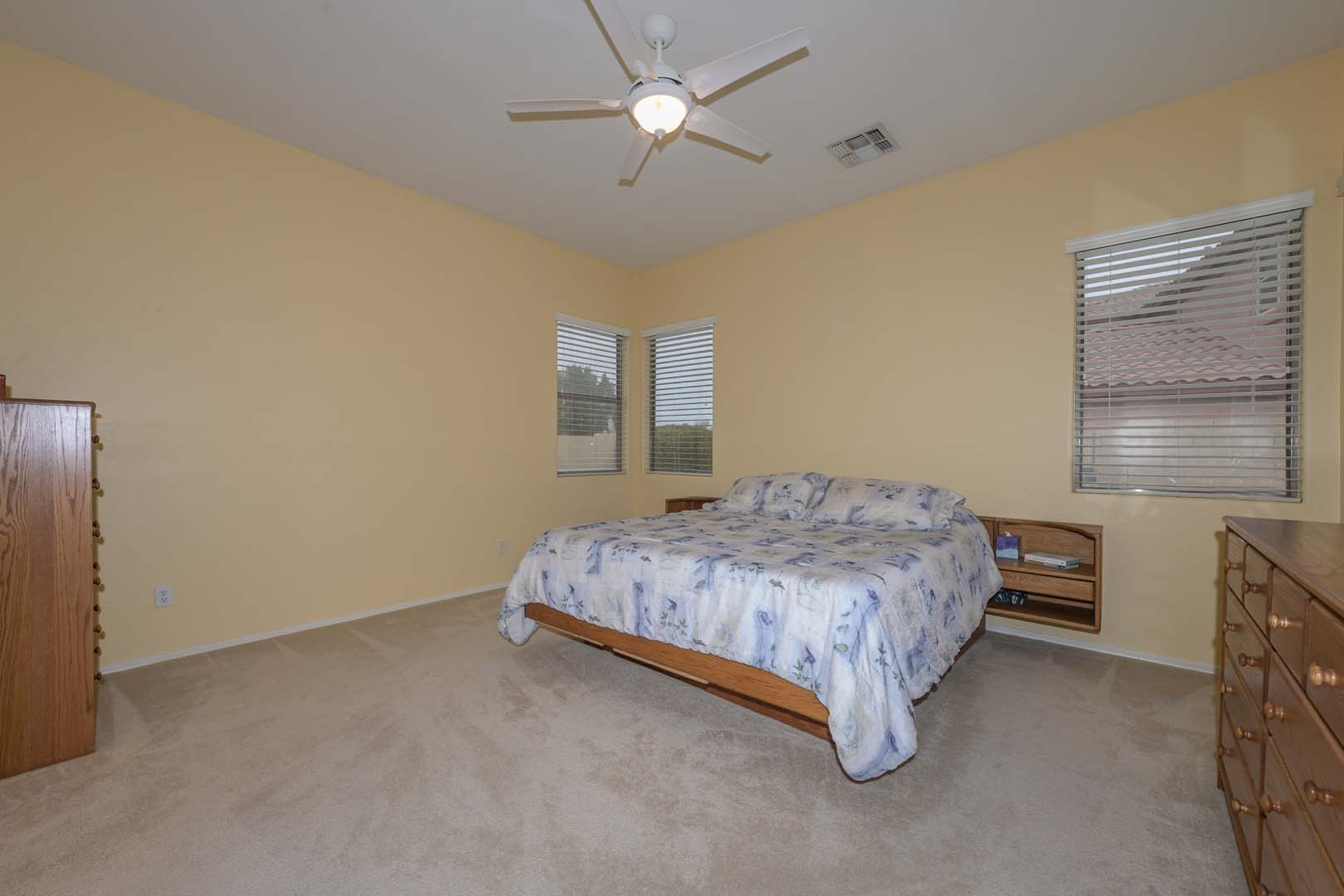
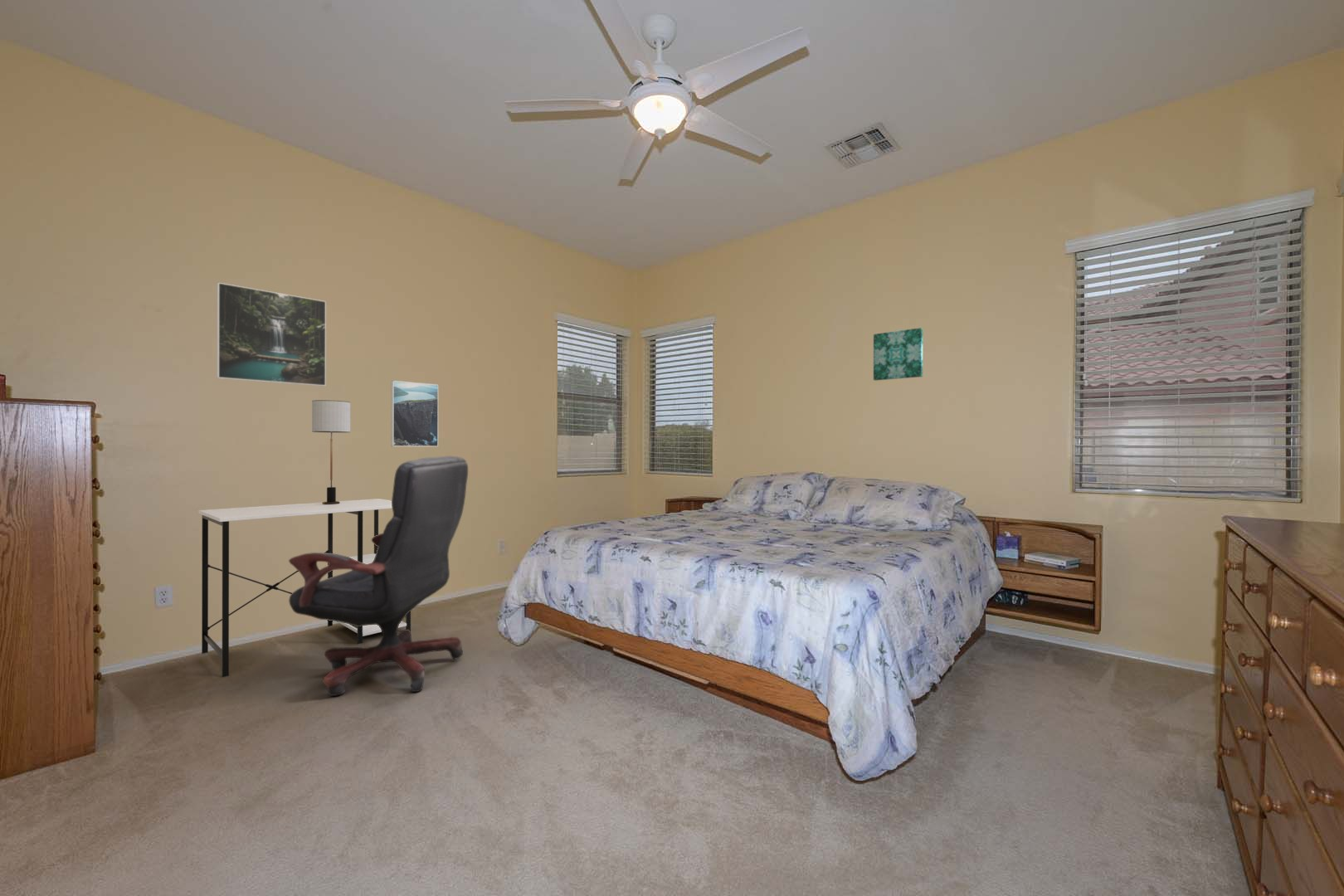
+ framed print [390,380,439,447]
+ desk [197,498,411,678]
+ wall art [873,327,923,382]
+ table lamp [311,399,351,504]
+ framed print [216,282,327,387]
+ office chair [288,455,469,697]
